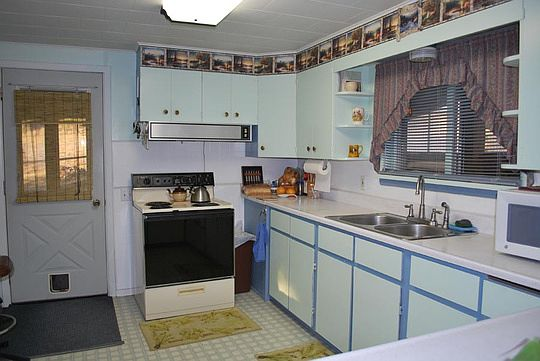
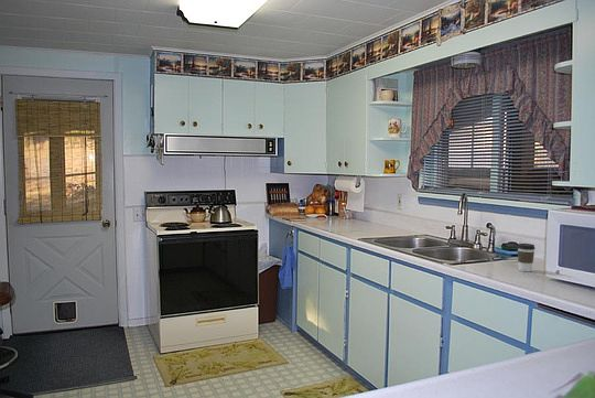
+ coffee cup [517,243,536,272]
